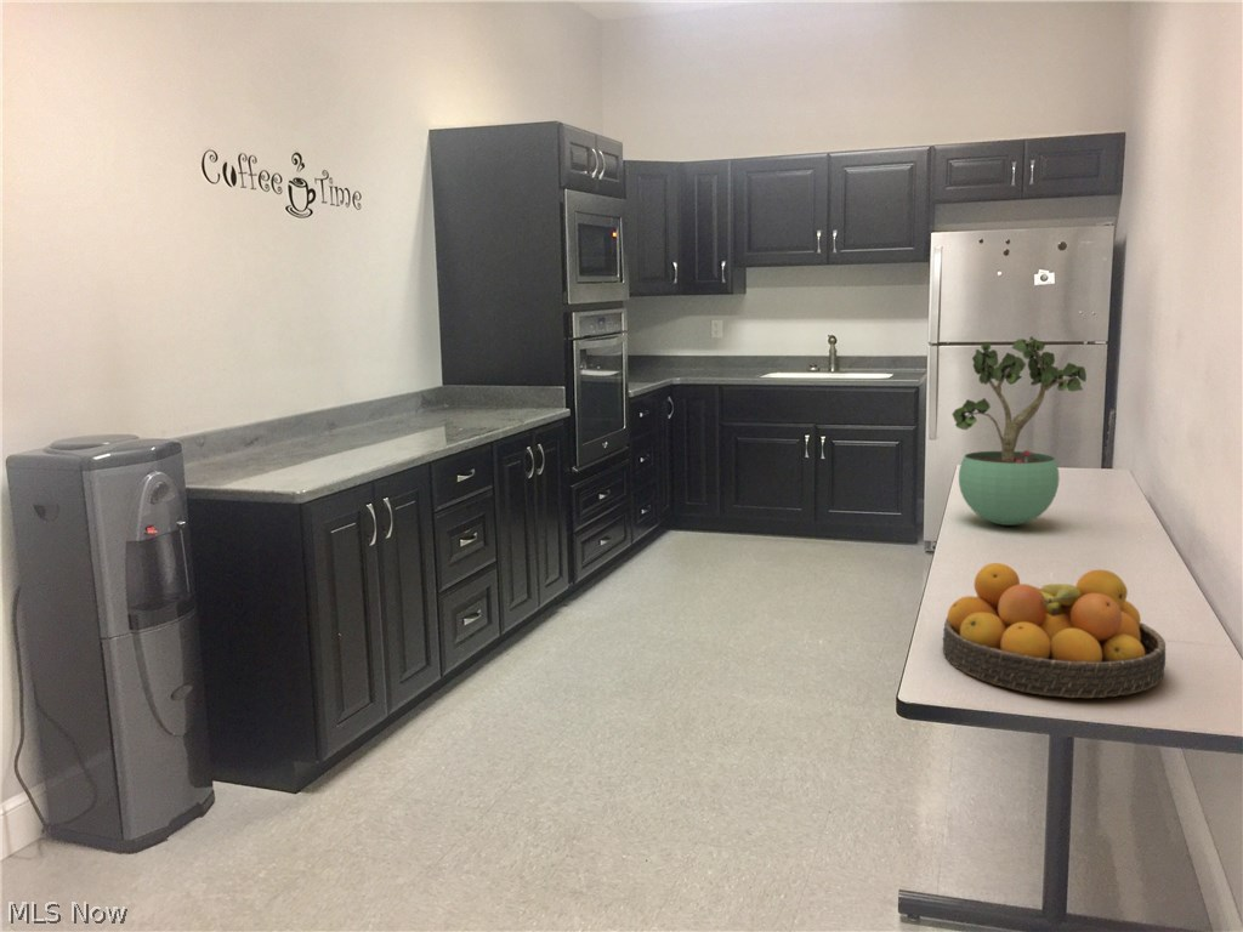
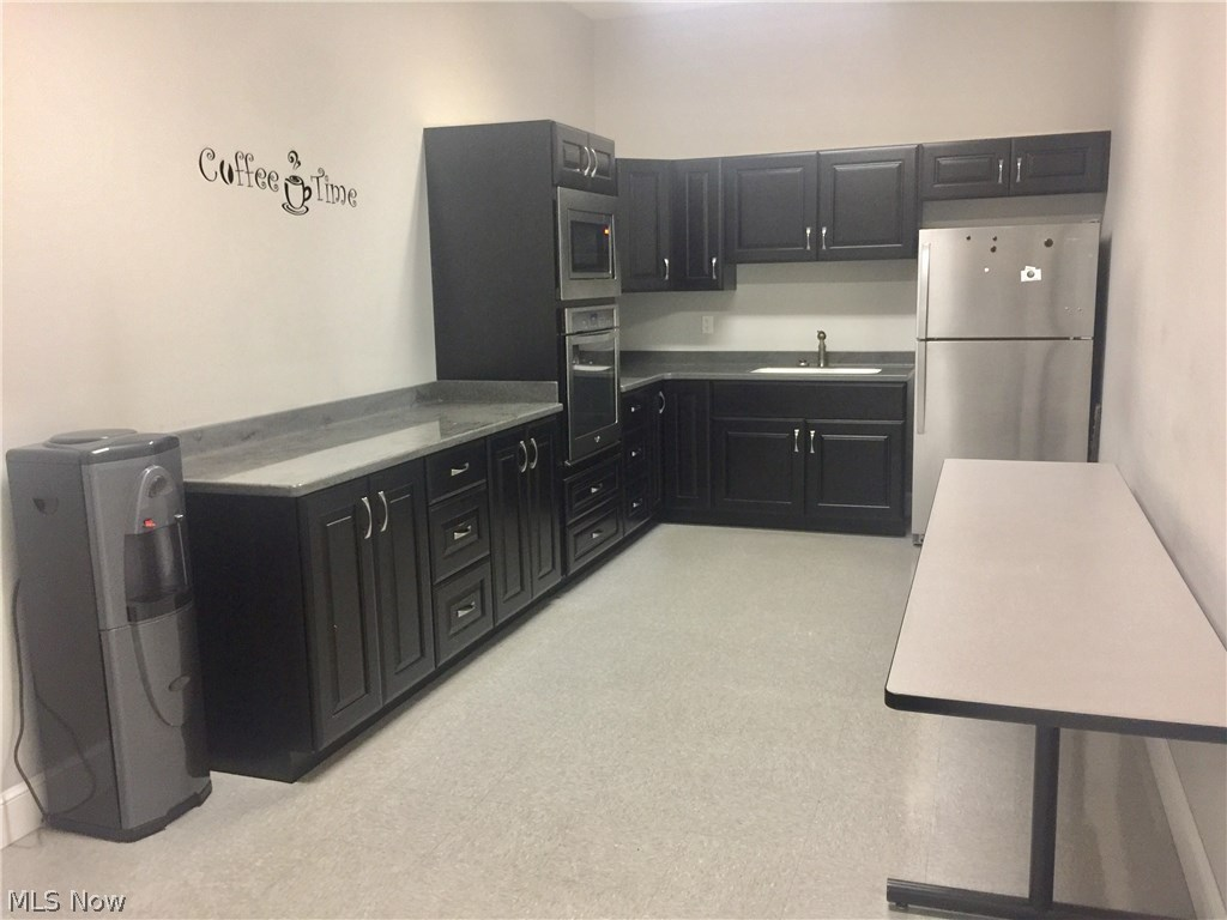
- potted plant [952,335,1088,527]
- fruit bowl [942,562,1167,699]
